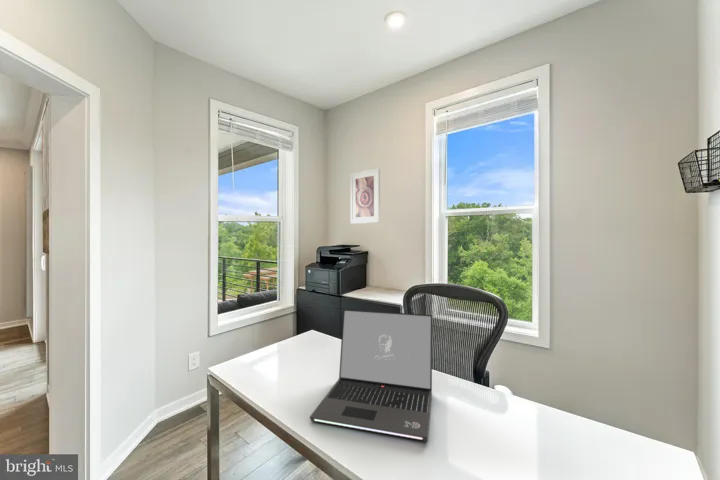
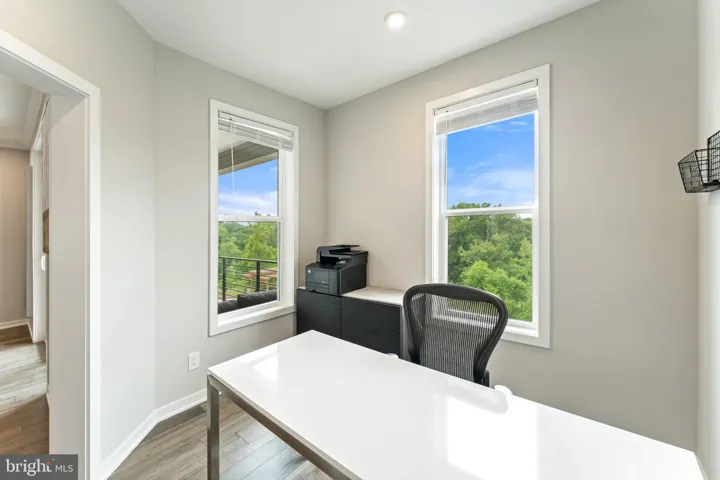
- laptop [309,308,433,442]
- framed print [350,167,381,225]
